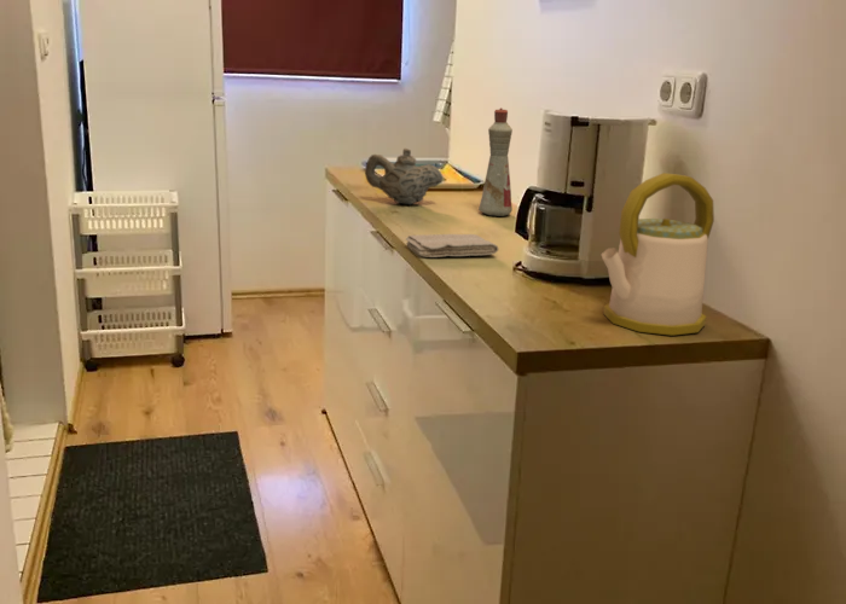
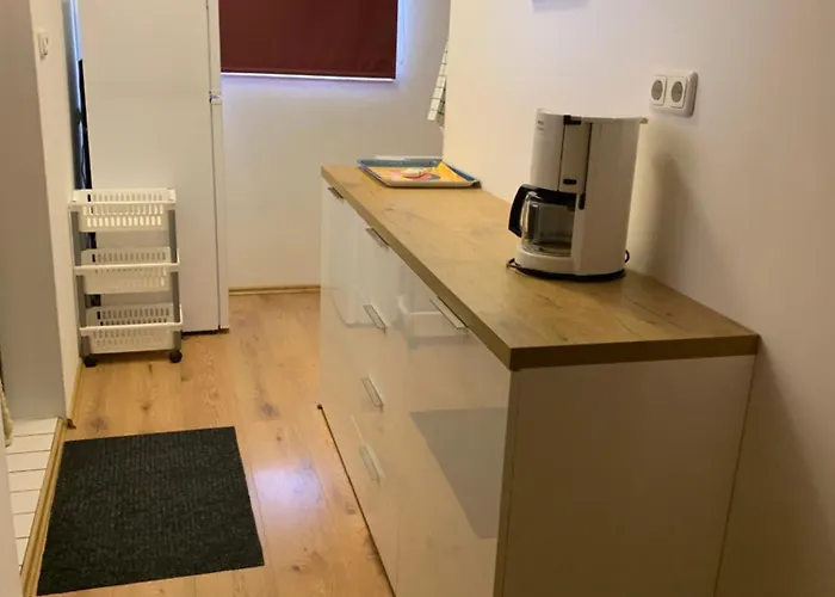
- bottle [477,106,514,217]
- washcloth [405,233,499,259]
- kettle [601,172,715,337]
- teapot [364,147,445,205]
